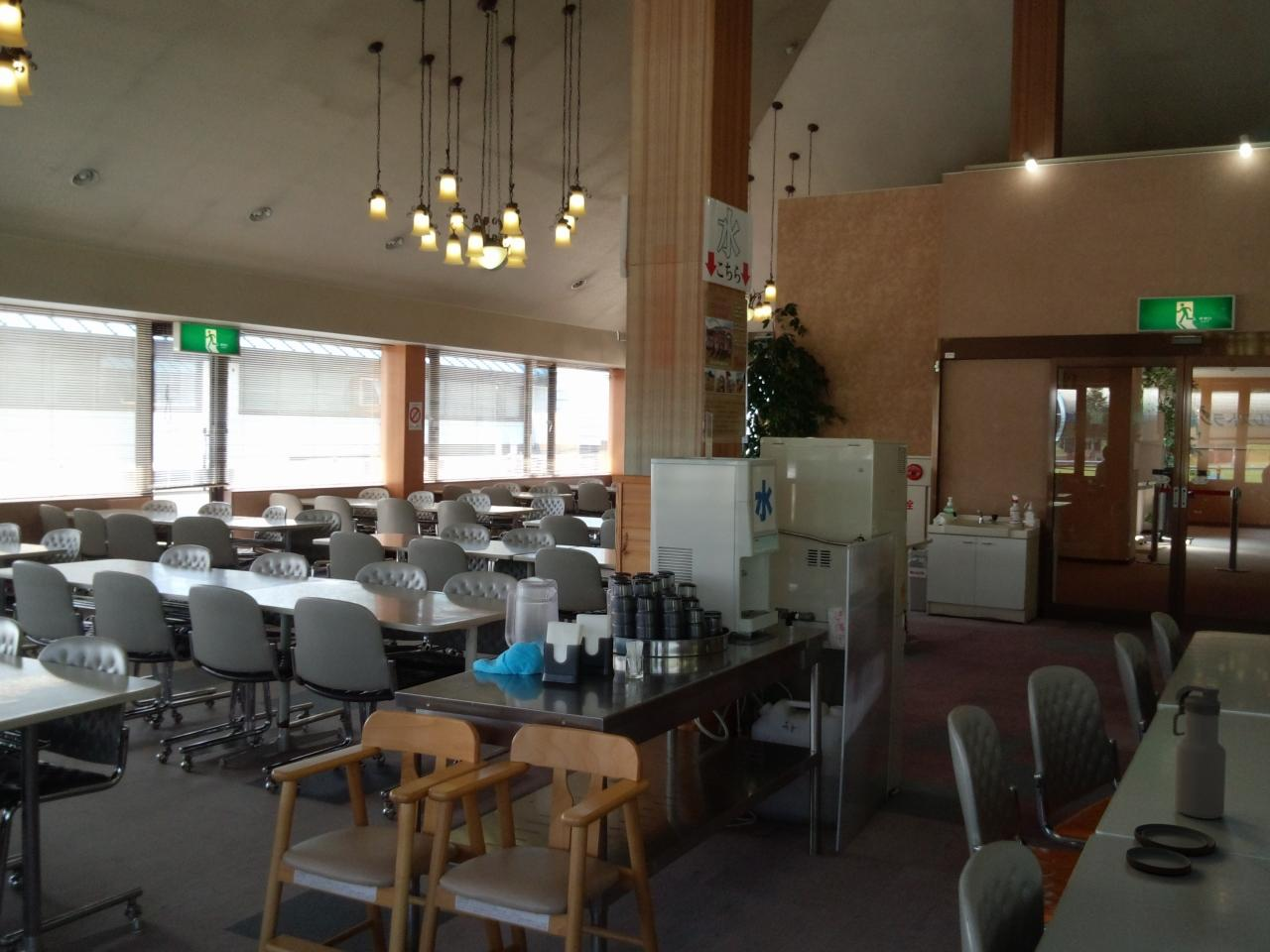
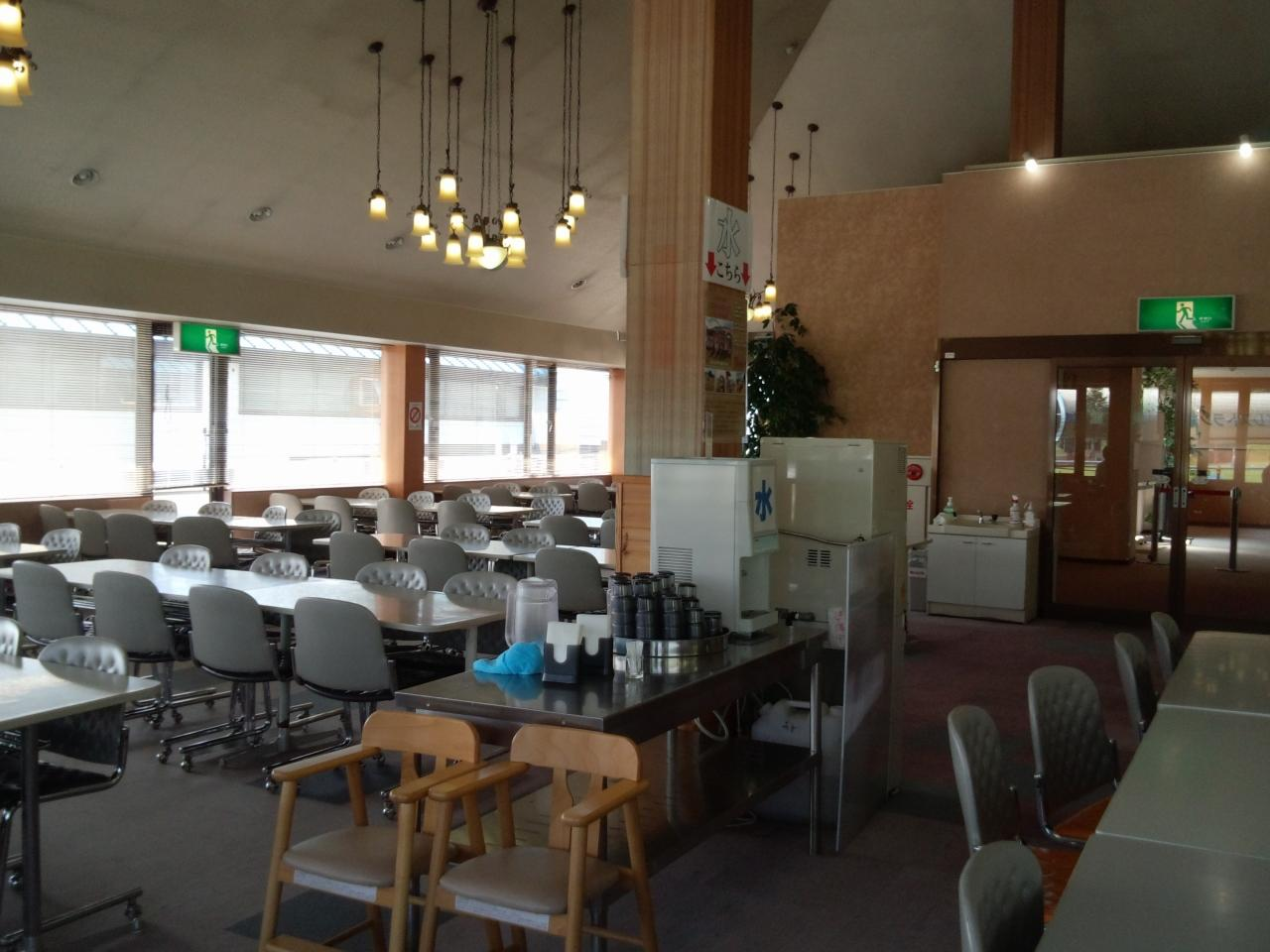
- water bottle [1172,683,1227,820]
- plate [1125,823,1216,877]
